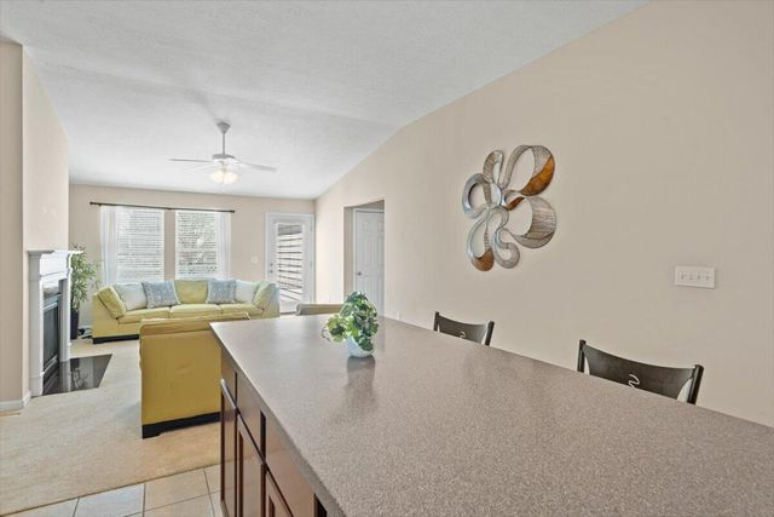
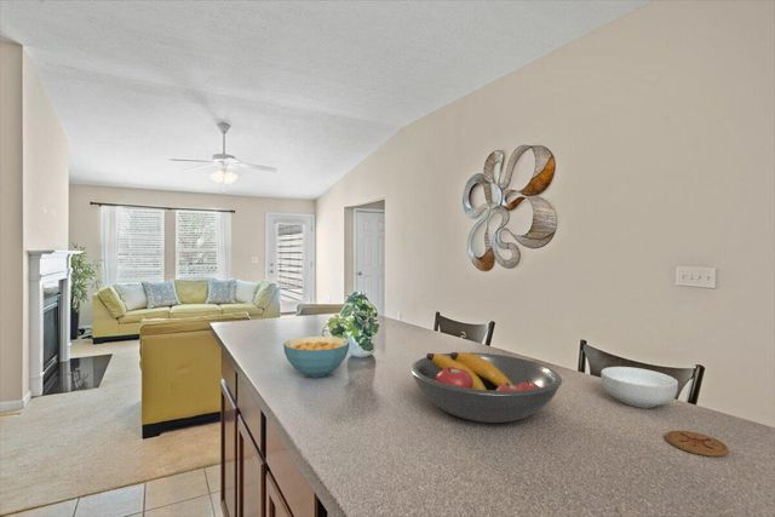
+ cereal bowl [282,335,351,379]
+ fruit bowl [409,351,563,424]
+ cereal bowl [599,366,679,409]
+ coaster [665,430,729,458]
